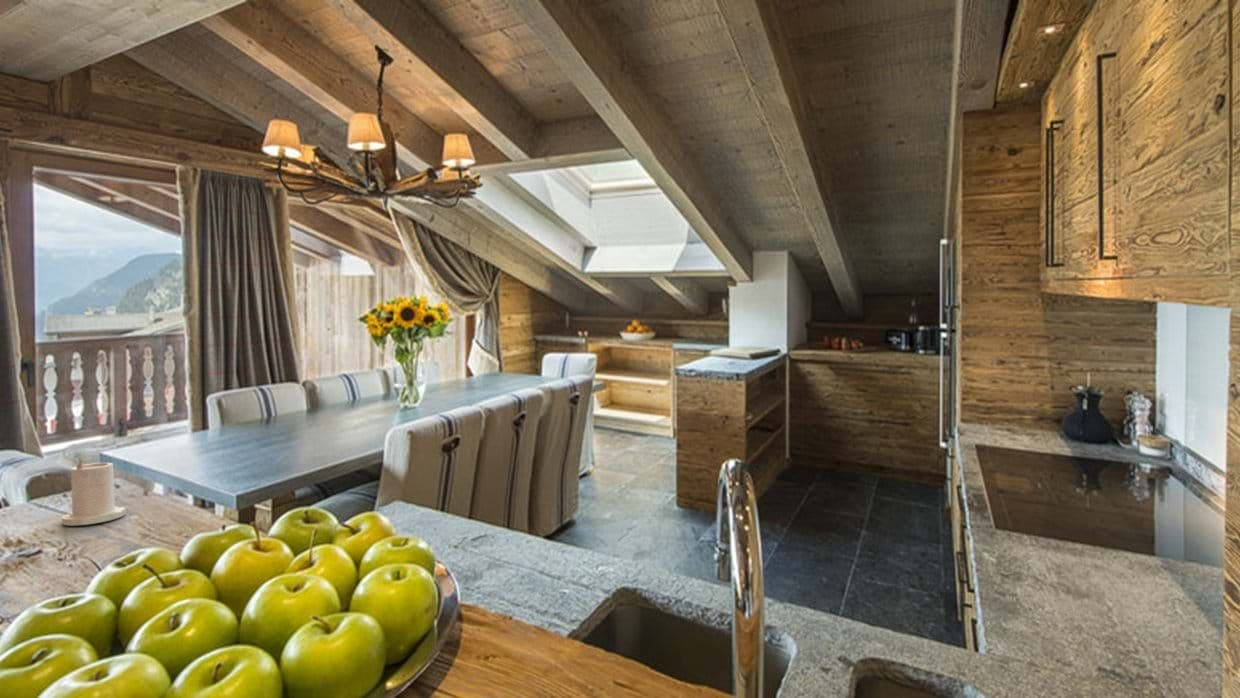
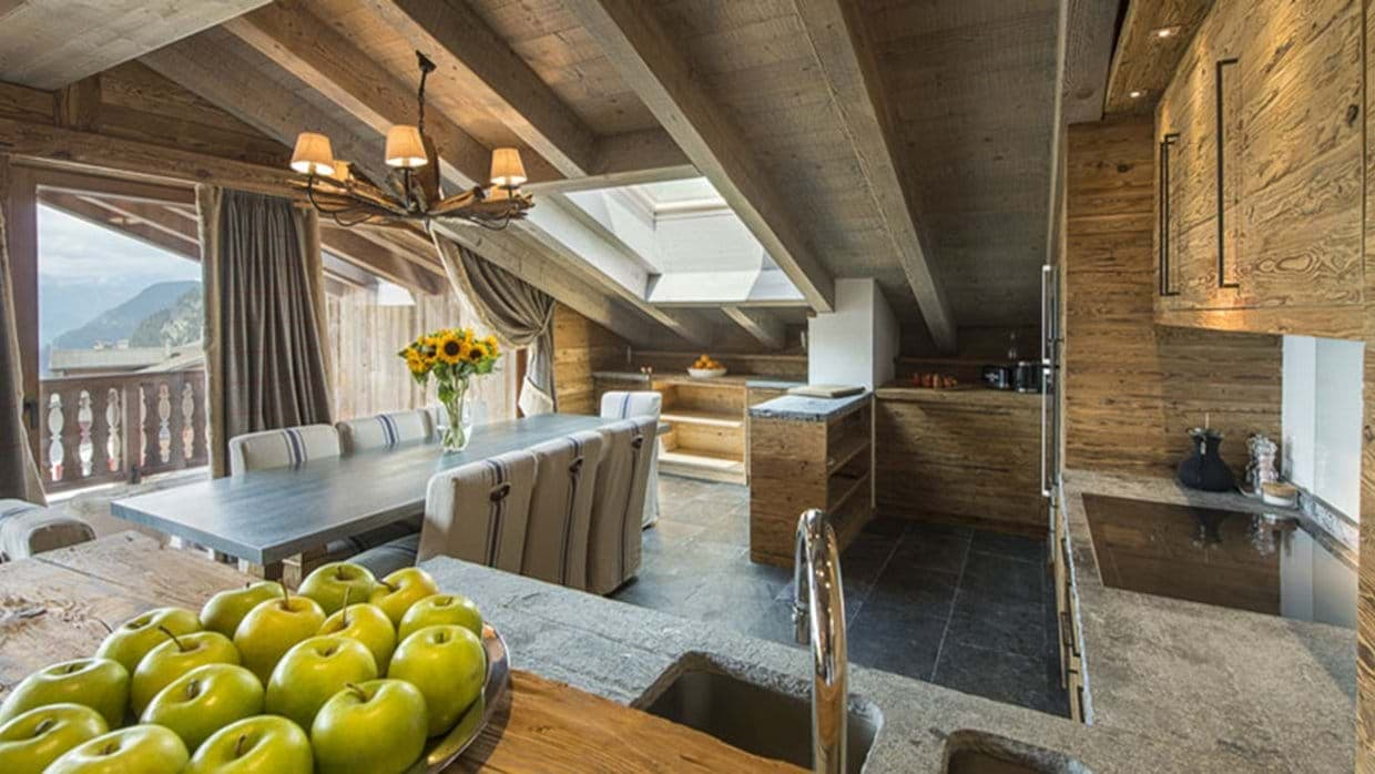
- candle [61,459,126,526]
